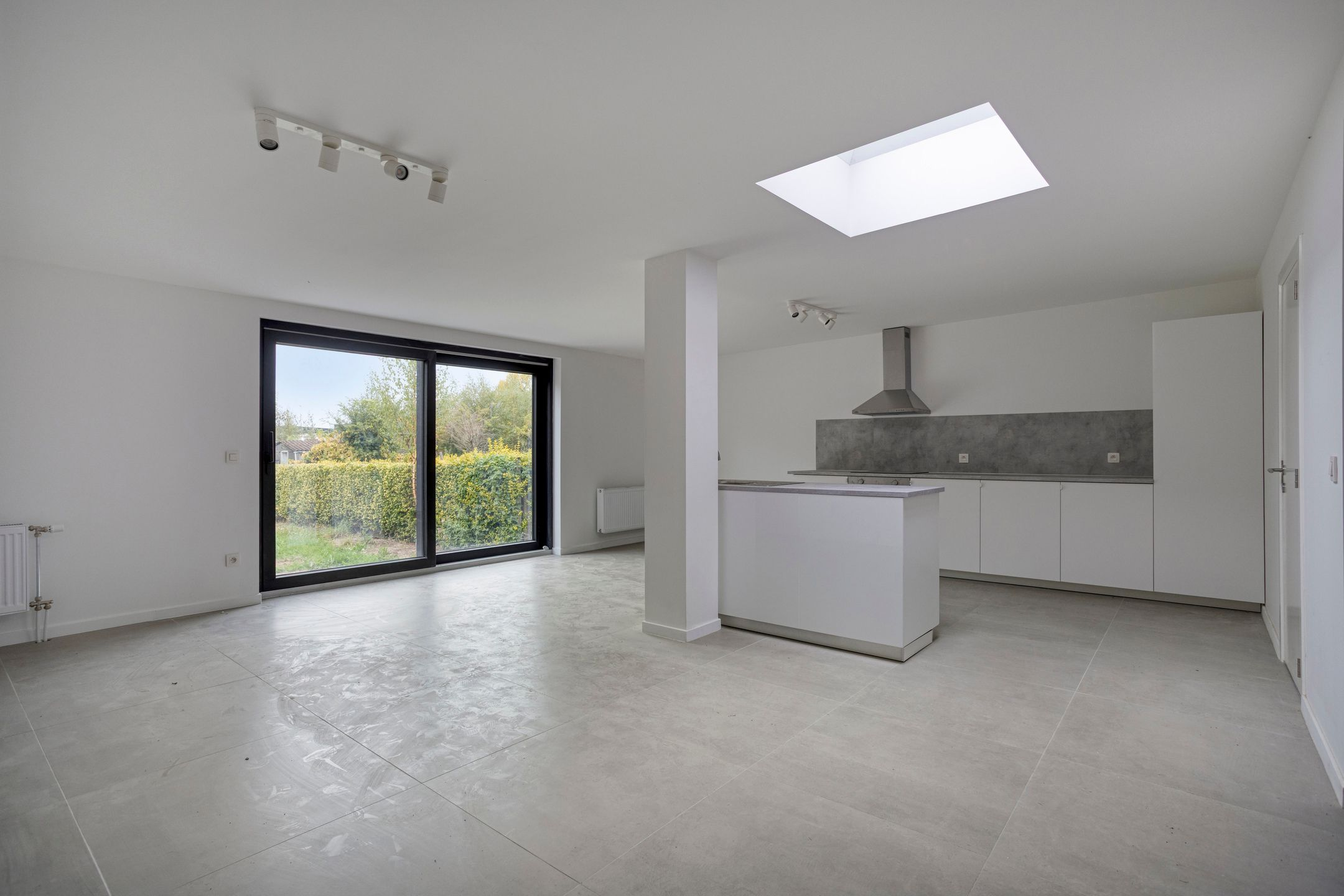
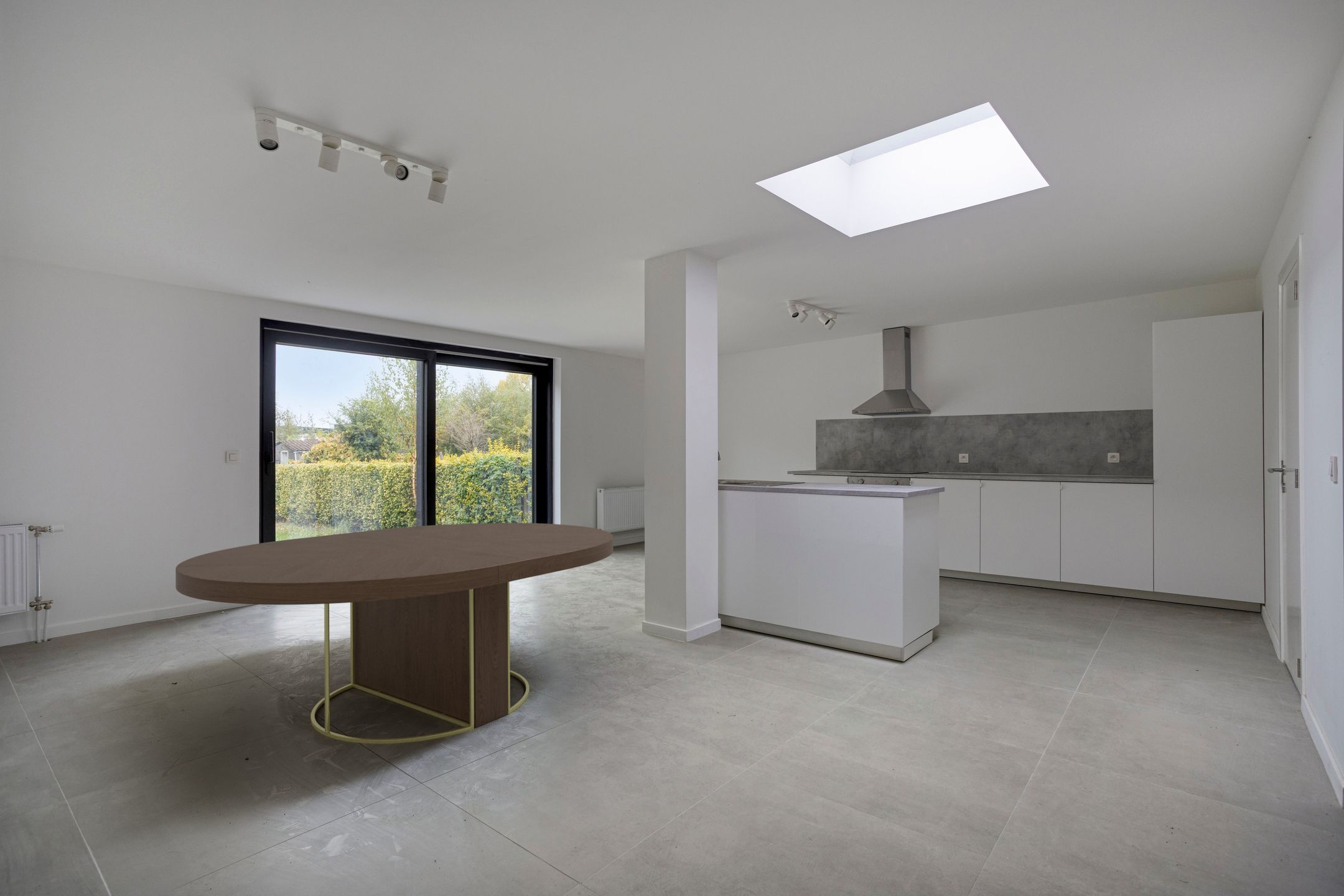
+ dining table [175,523,614,744]
